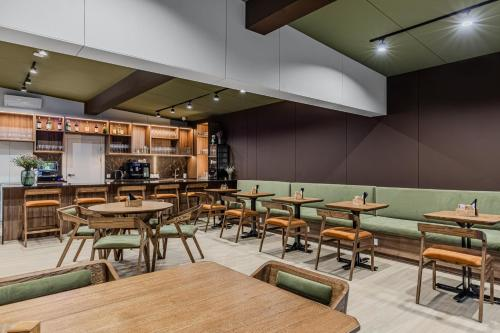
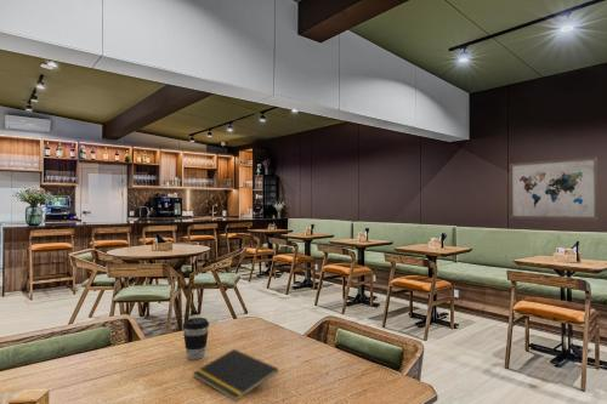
+ wall art [509,155,600,221]
+ coffee cup [182,317,210,360]
+ notepad [192,348,279,403]
